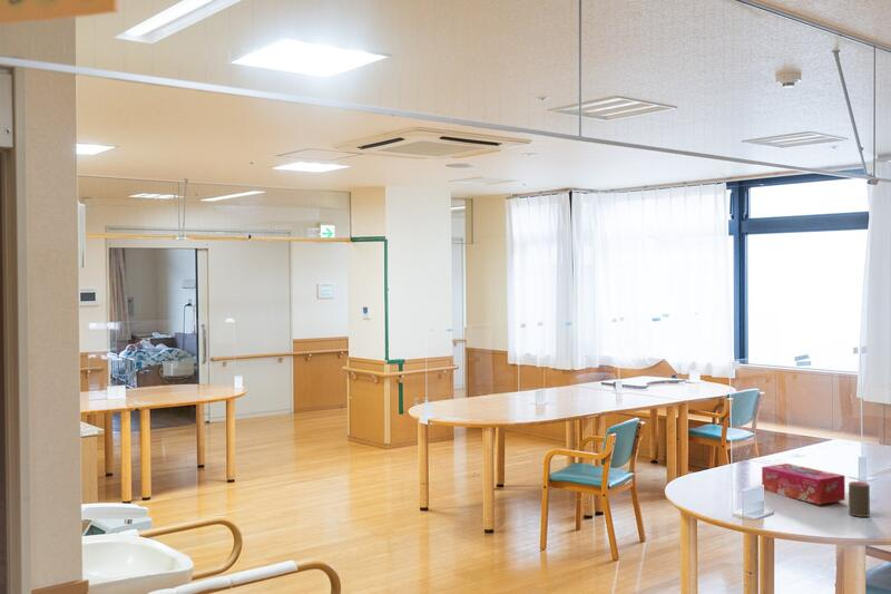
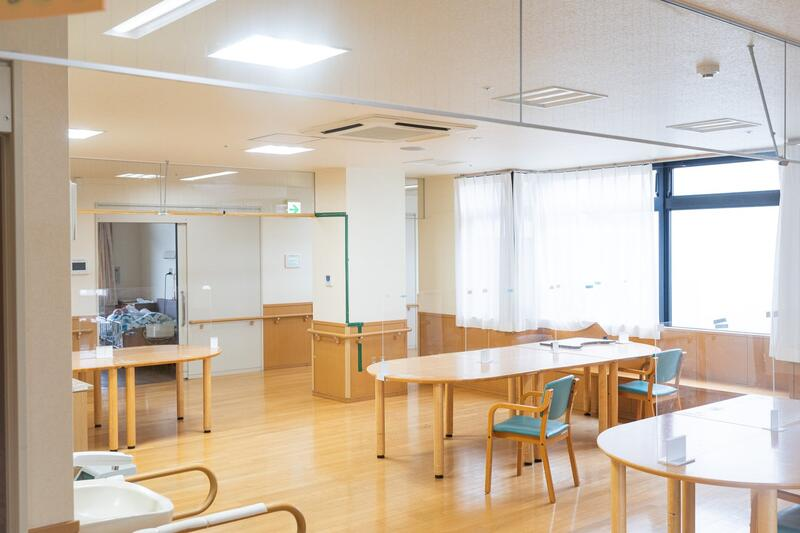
- cup [848,480,871,518]
- tissue box [761,462,846,506]
